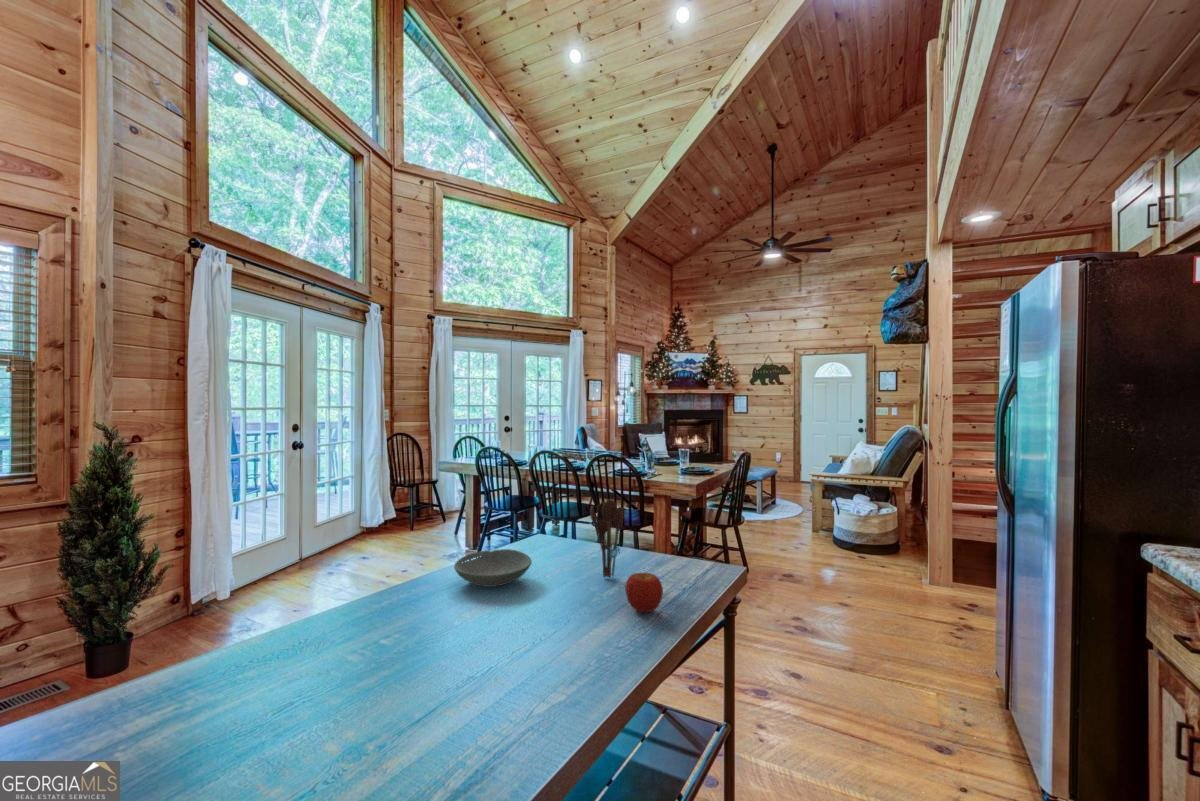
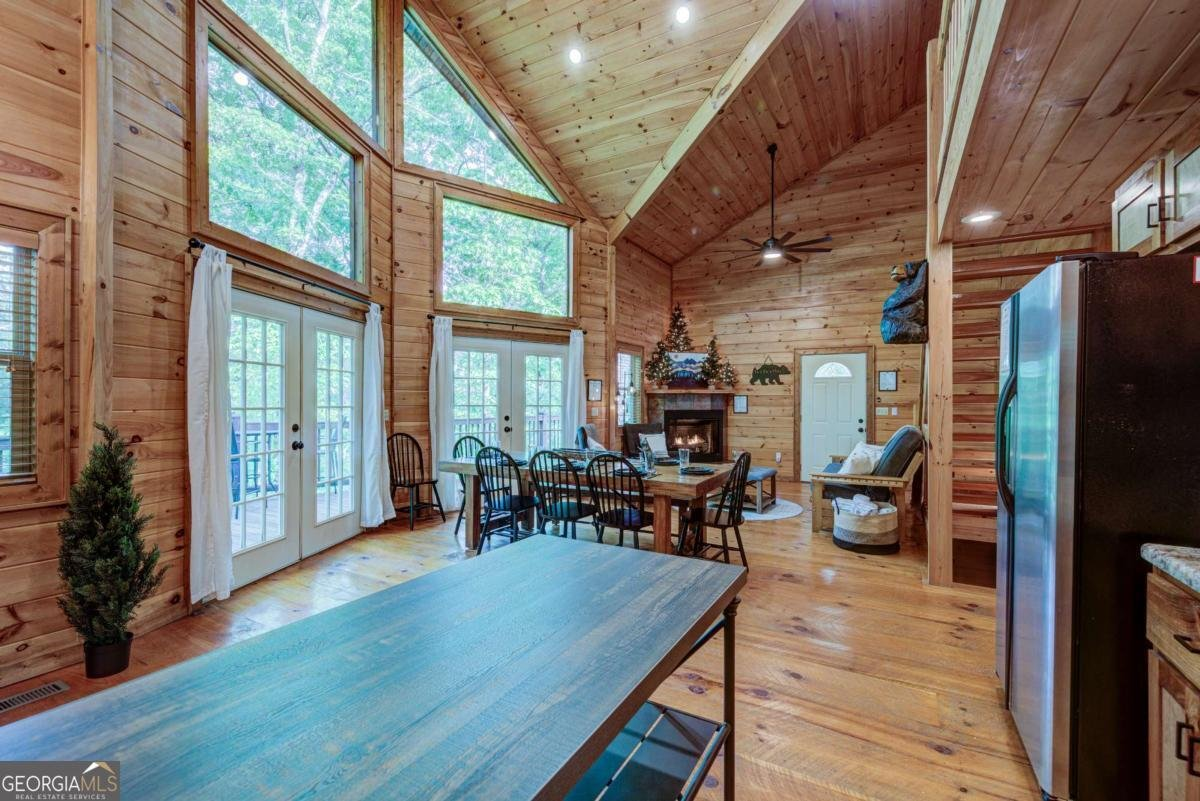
- bowl [453,548,533,588]
- utensil holder [589,498,625,579]
- apple [624,572,664,613]
